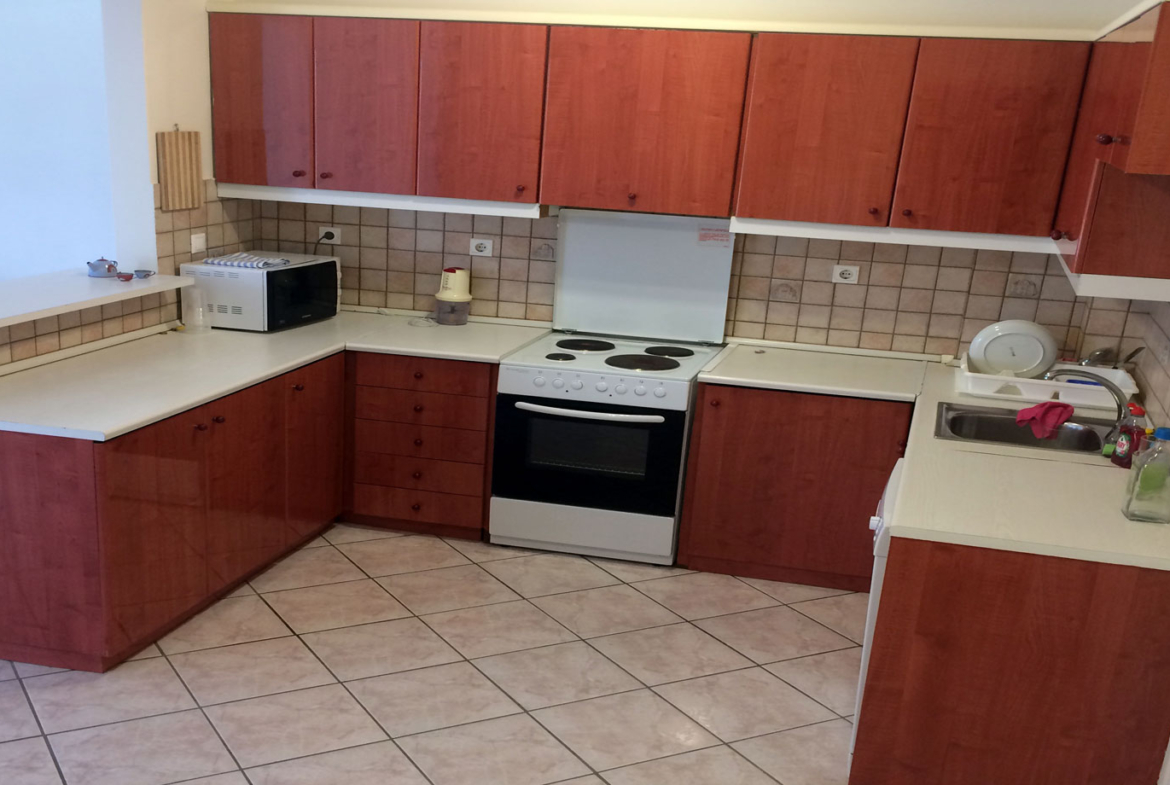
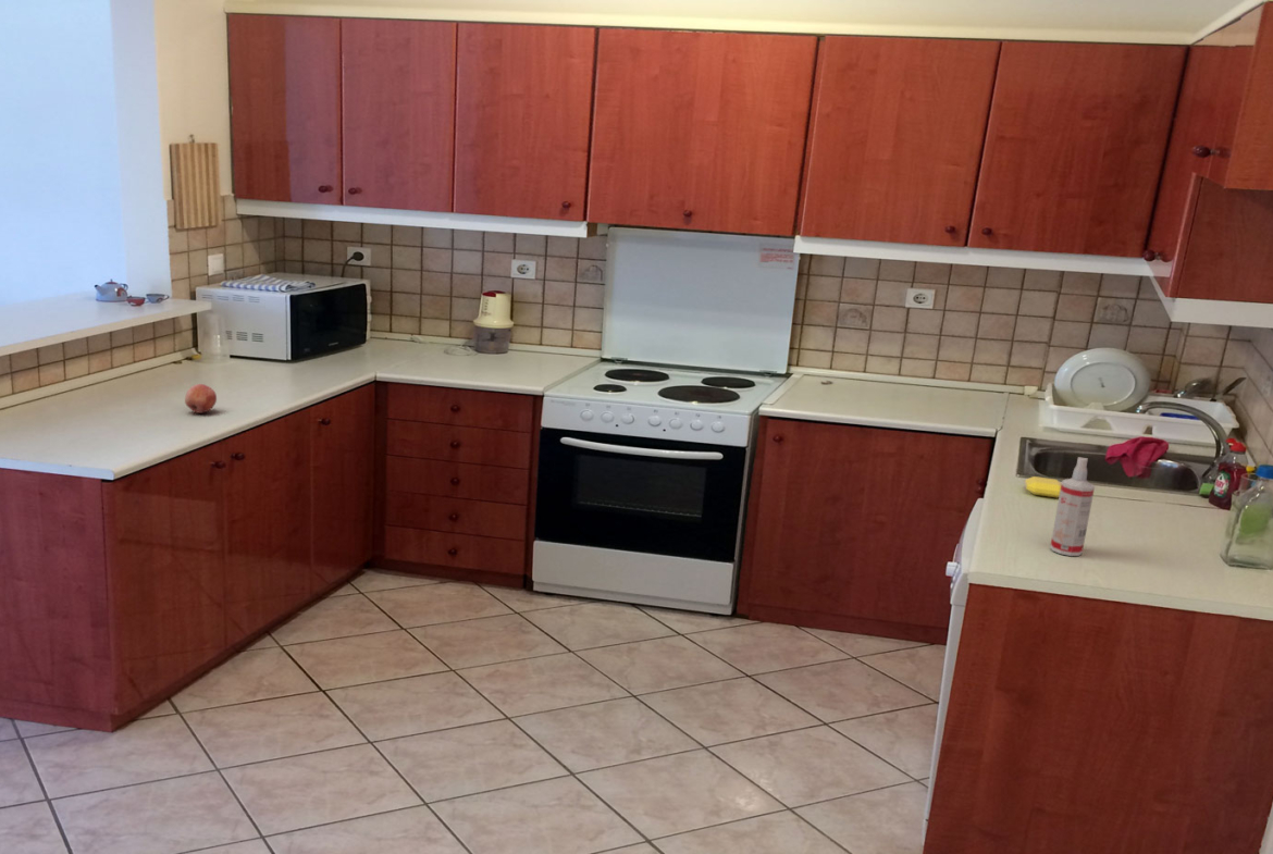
+ soap bar [1024,475,1062,499]
+ fruit [184,383,218,414]
+ spray bottle [1049,456,1096,557]
